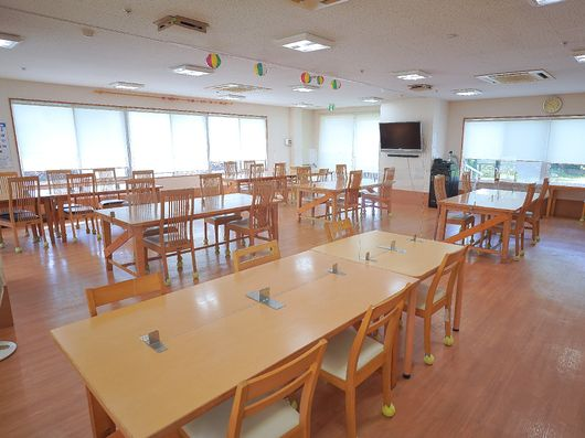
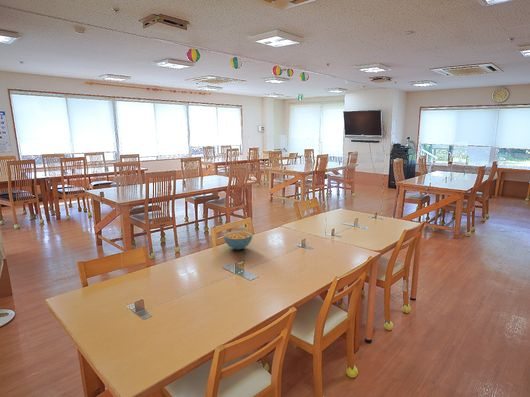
+ cereal bowl [223,230,253,251]
